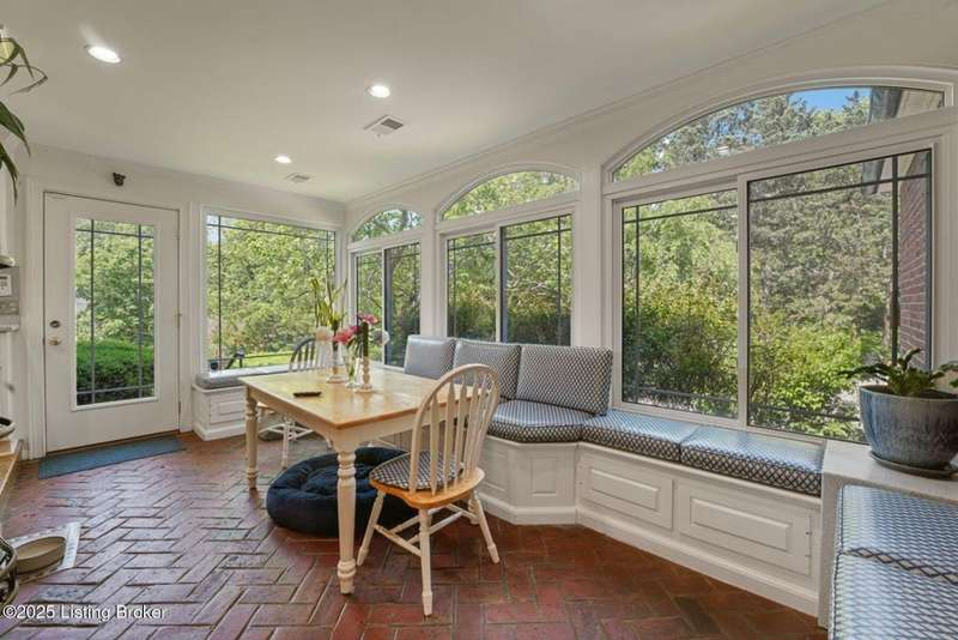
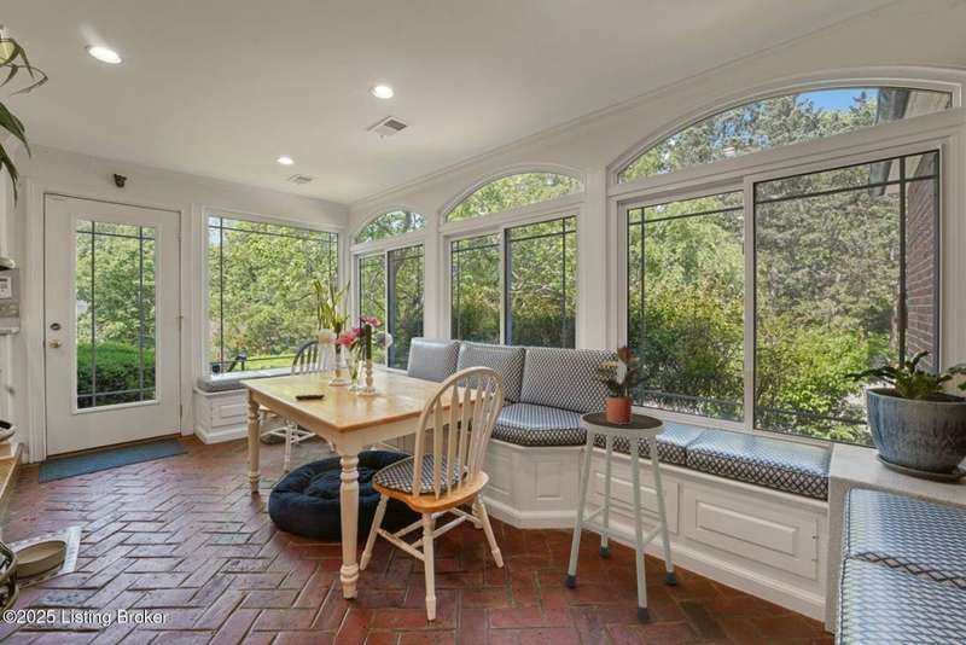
+ potted plant [590,344,656,425]
+ stool [564,411,679,623]
